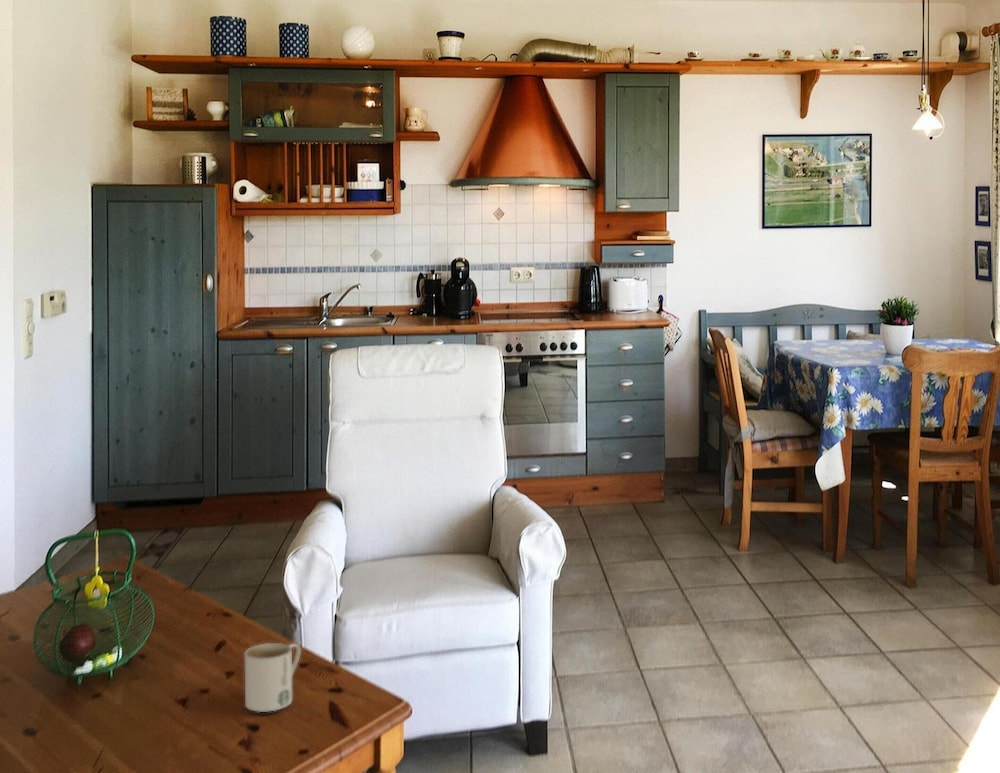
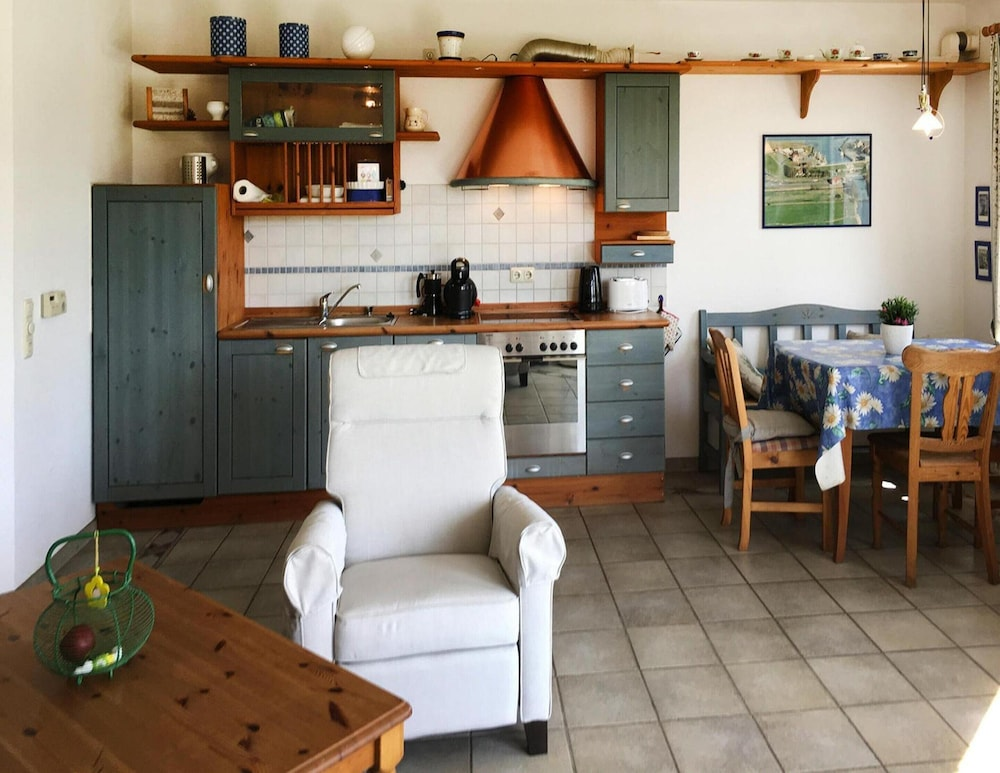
- mug [244,642,302,713]
